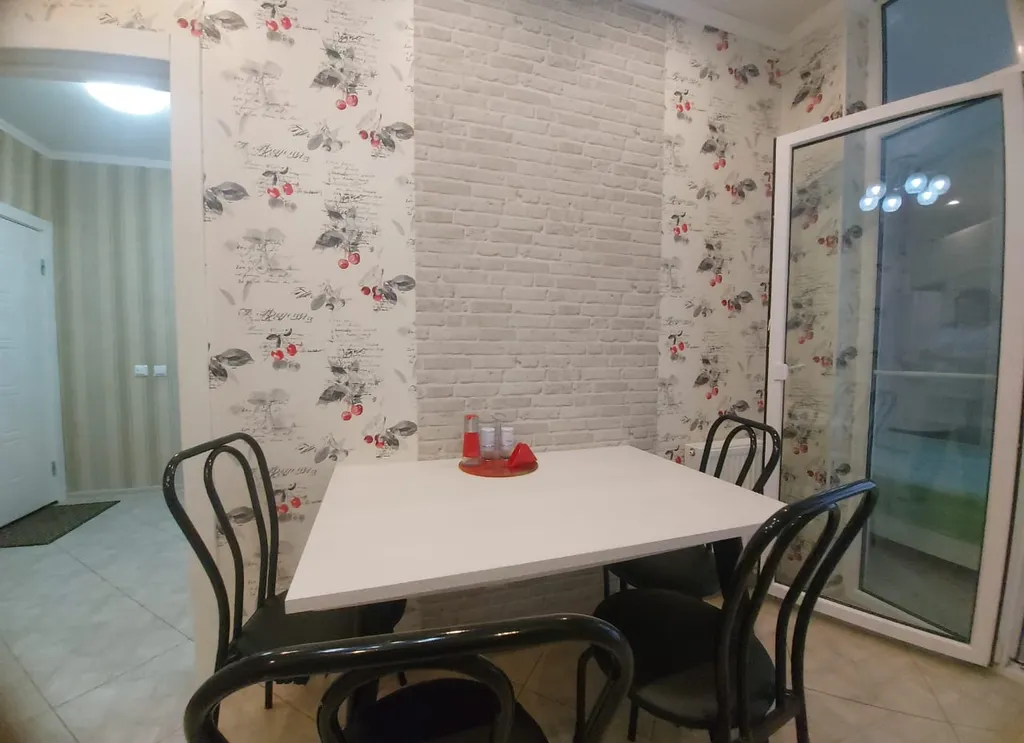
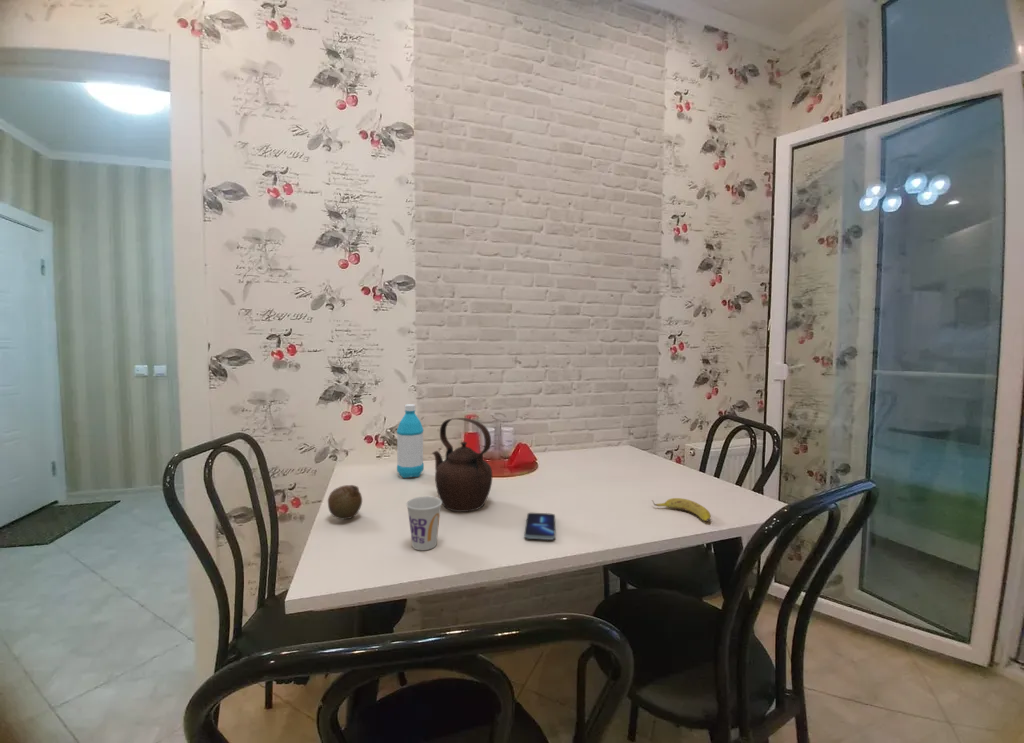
+ teapot [431,417,493,513]
+ smartphone [523,512,556,541]
+ cup [405,495,443,551]
+ water bottle [396,403,425,479]
+ banana [651,497,712,522]
+ fruit [327,484,363,520]
